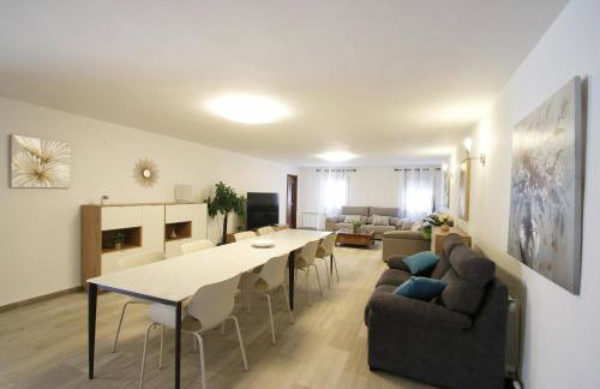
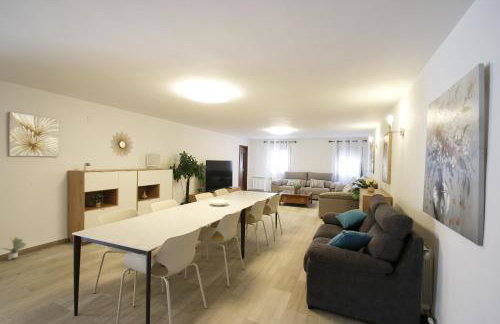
+ potted plant [0,235,27,261]
